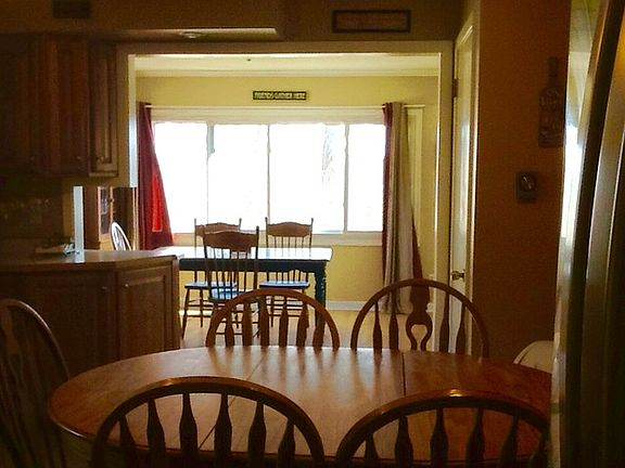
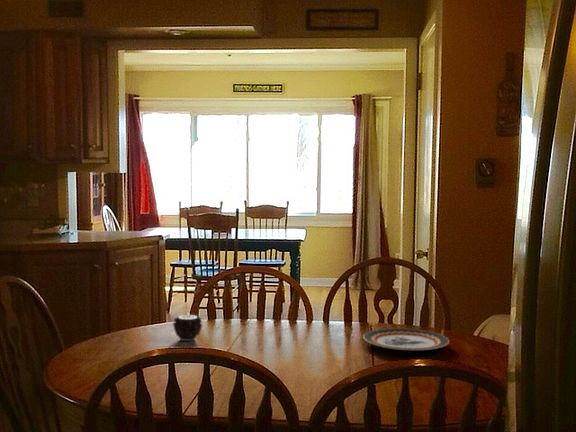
+ plate [362,327,450,351]
+ candle [172,313,203,342]
